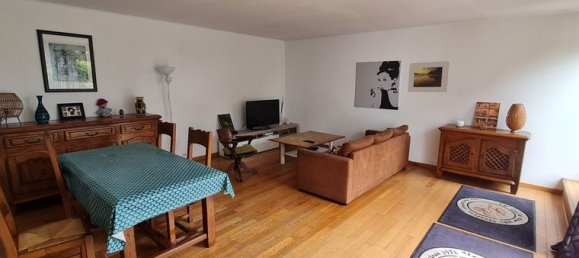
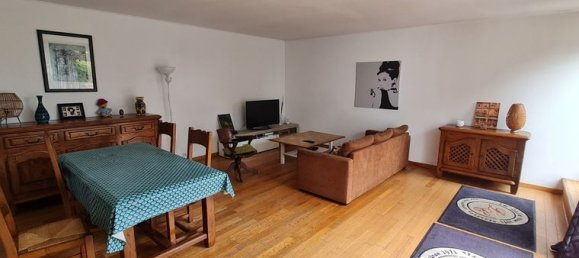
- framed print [407,60,450,93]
